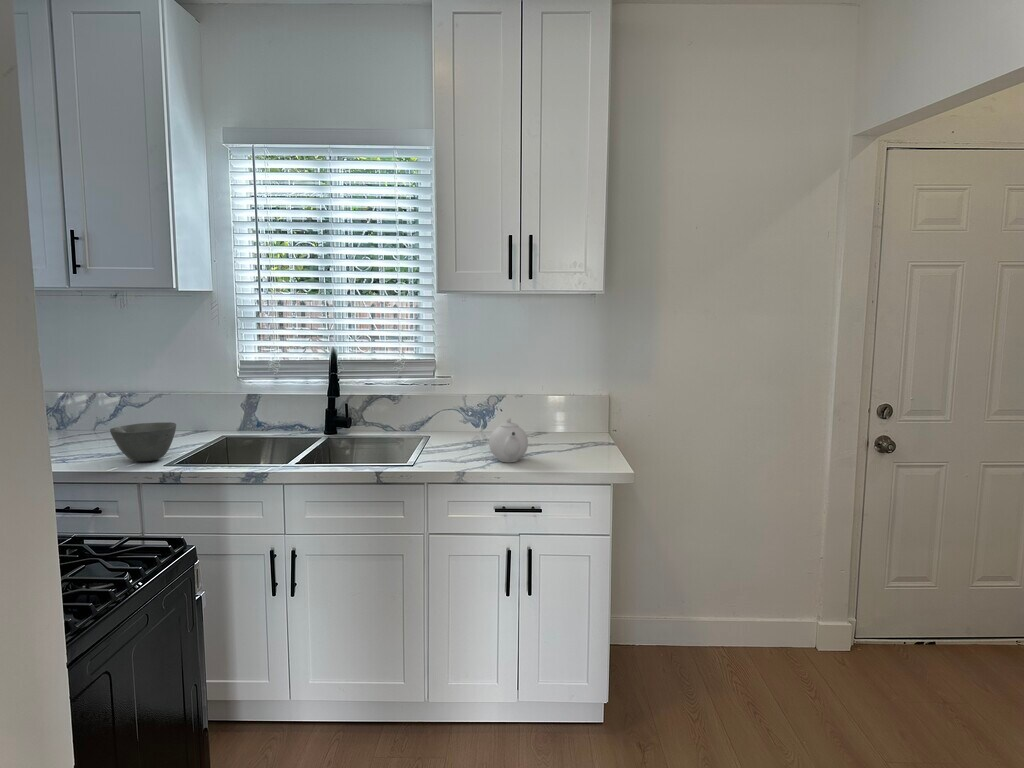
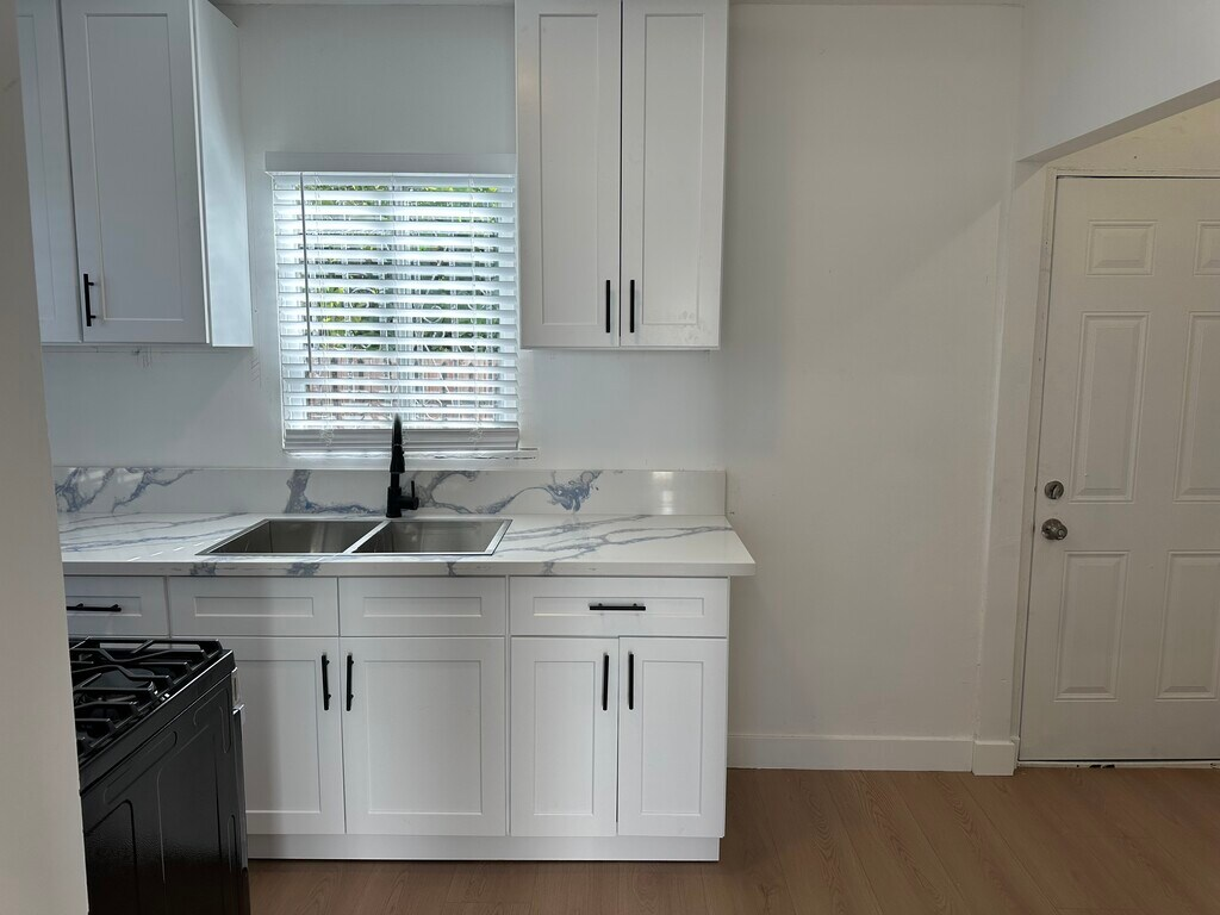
- teapot [488,416,529,463]
- bowl [109,421,177,463]
